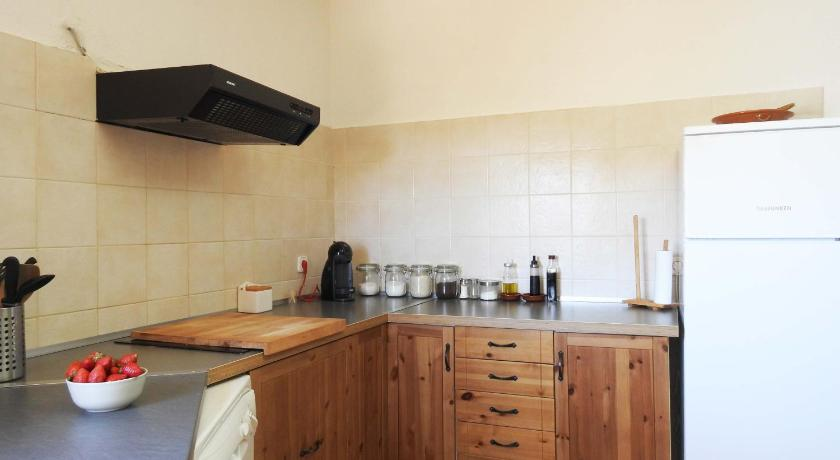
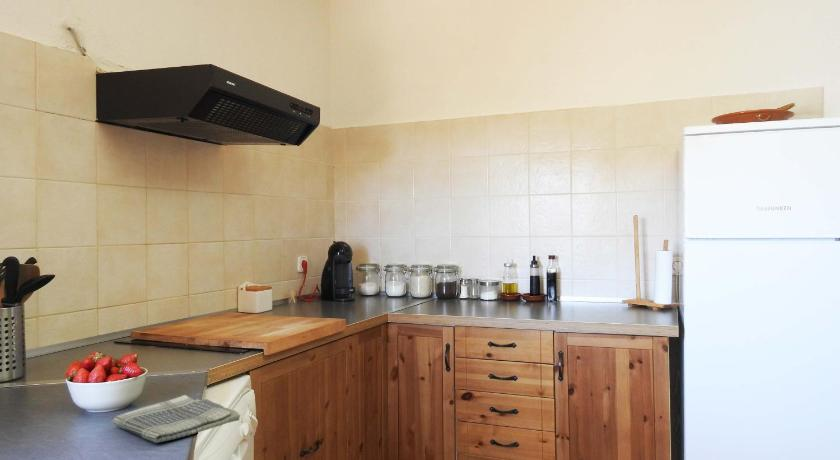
+ dish towel [112,394,241,444]
